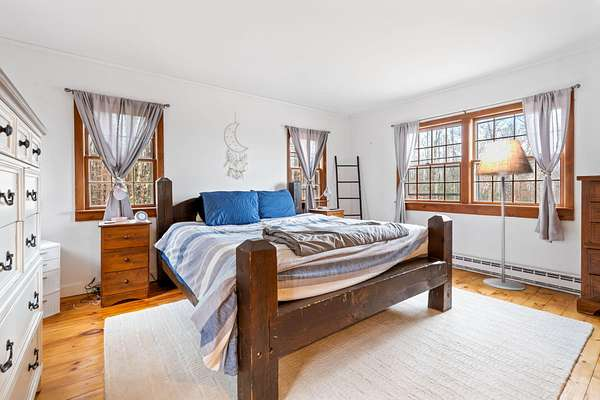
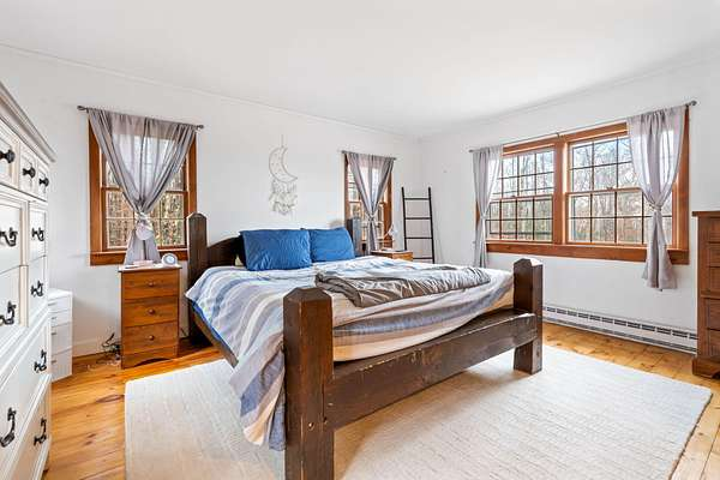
- floor lamp [474,139,534,291]
